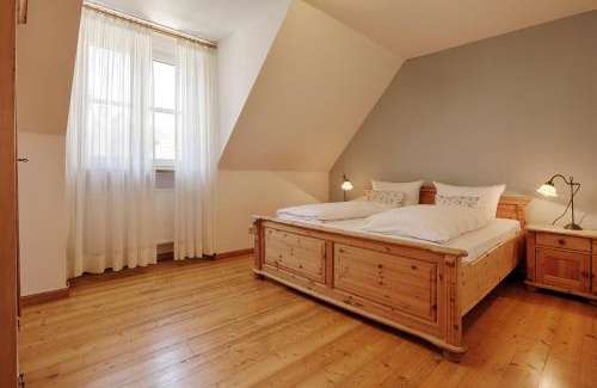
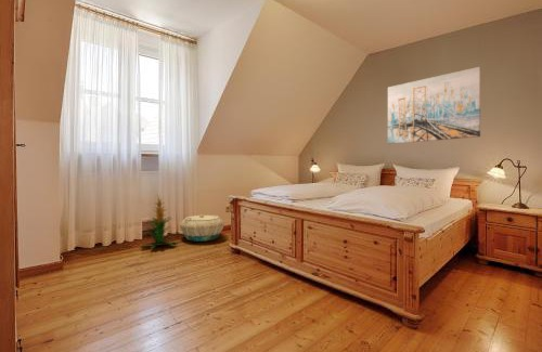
+ basket [179,213,225,243]
+ wall art [387,66,481,145]
+ indoor plant [141,193,179,250]
